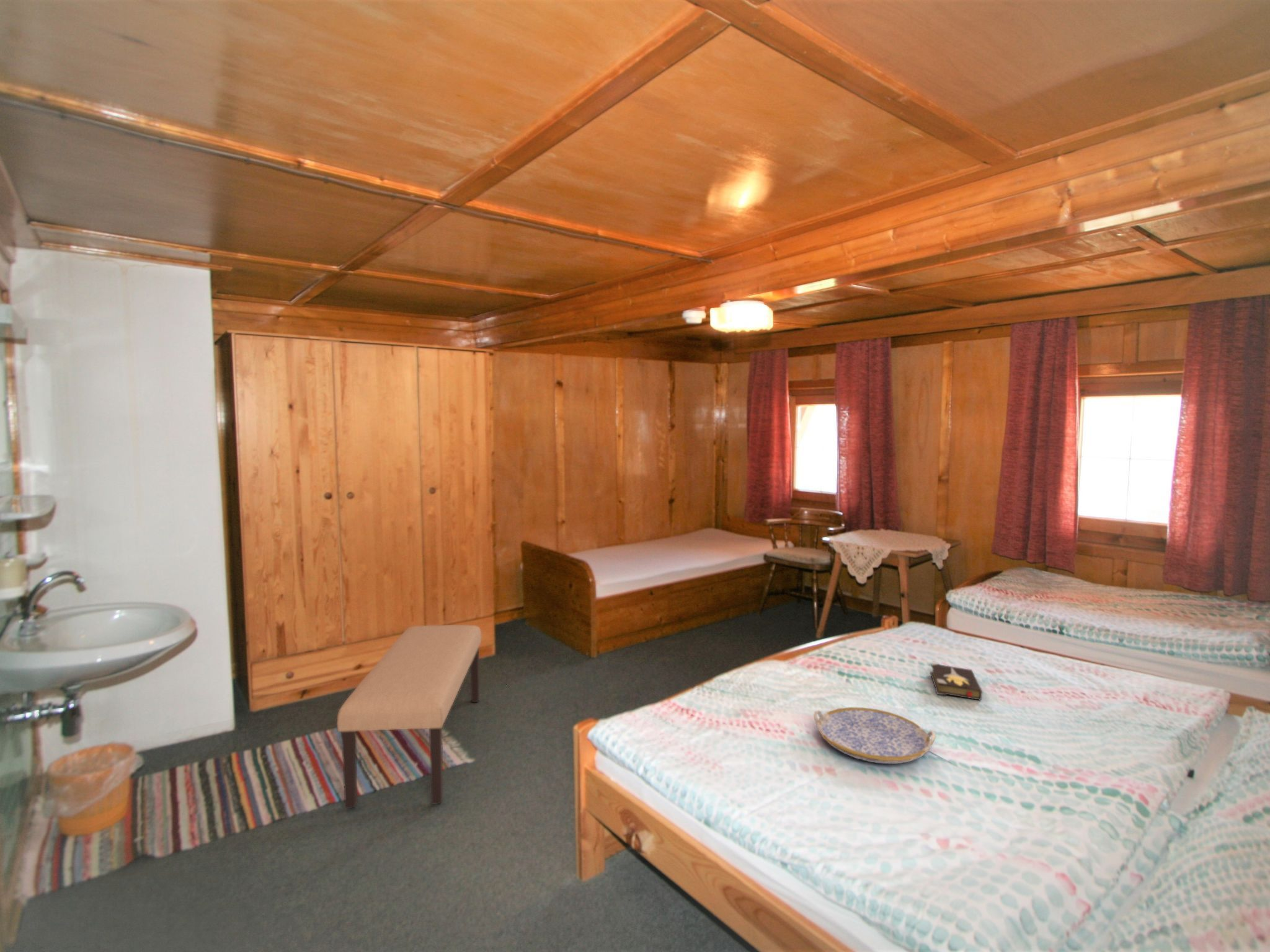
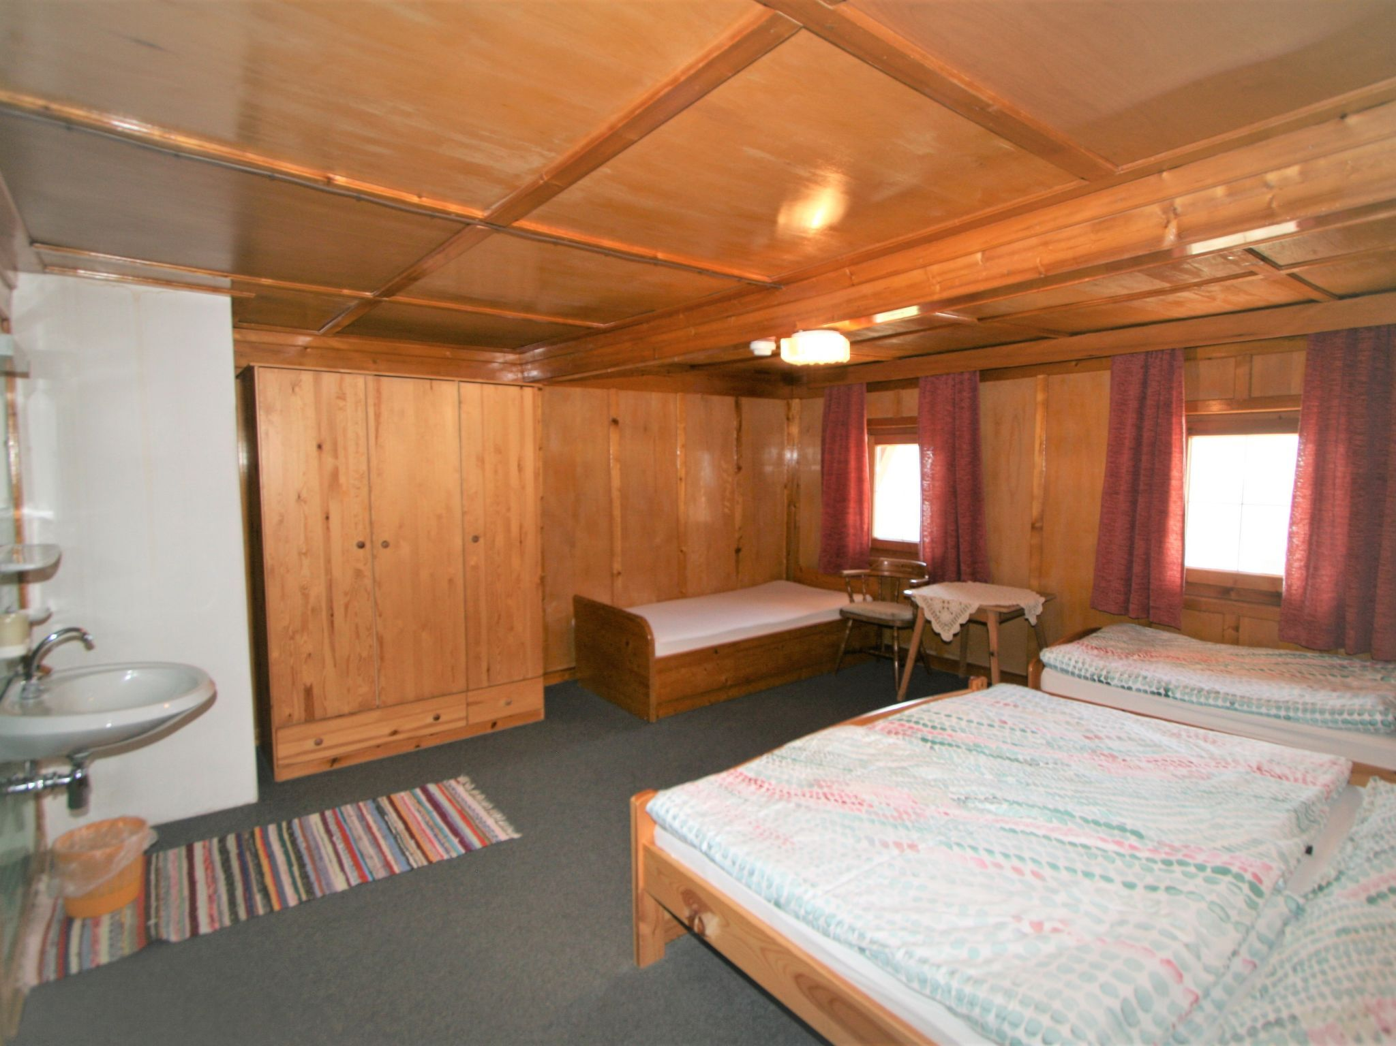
- serving tray [813,707,936,765]
- hardback book [930,662,983,701]
- bench [336,624,482,809]
